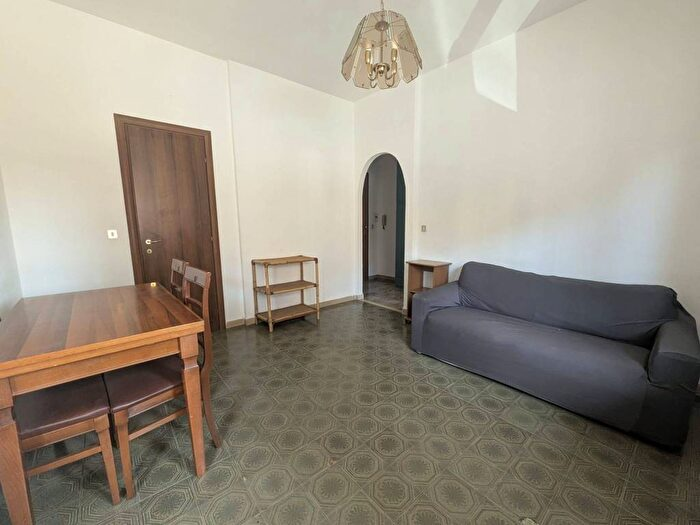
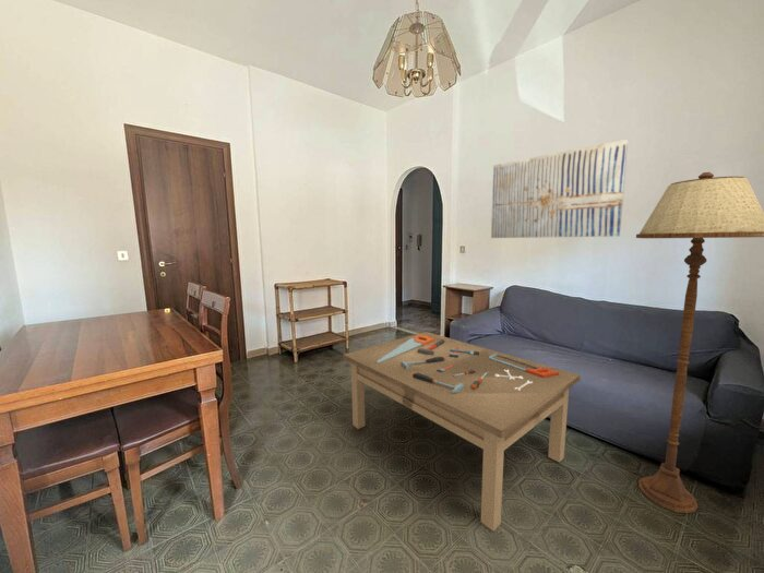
+ wall art [490,139,630,239]
+ floor lamp [635,171,764,514]
+ coffee table [342,331,582,533]
